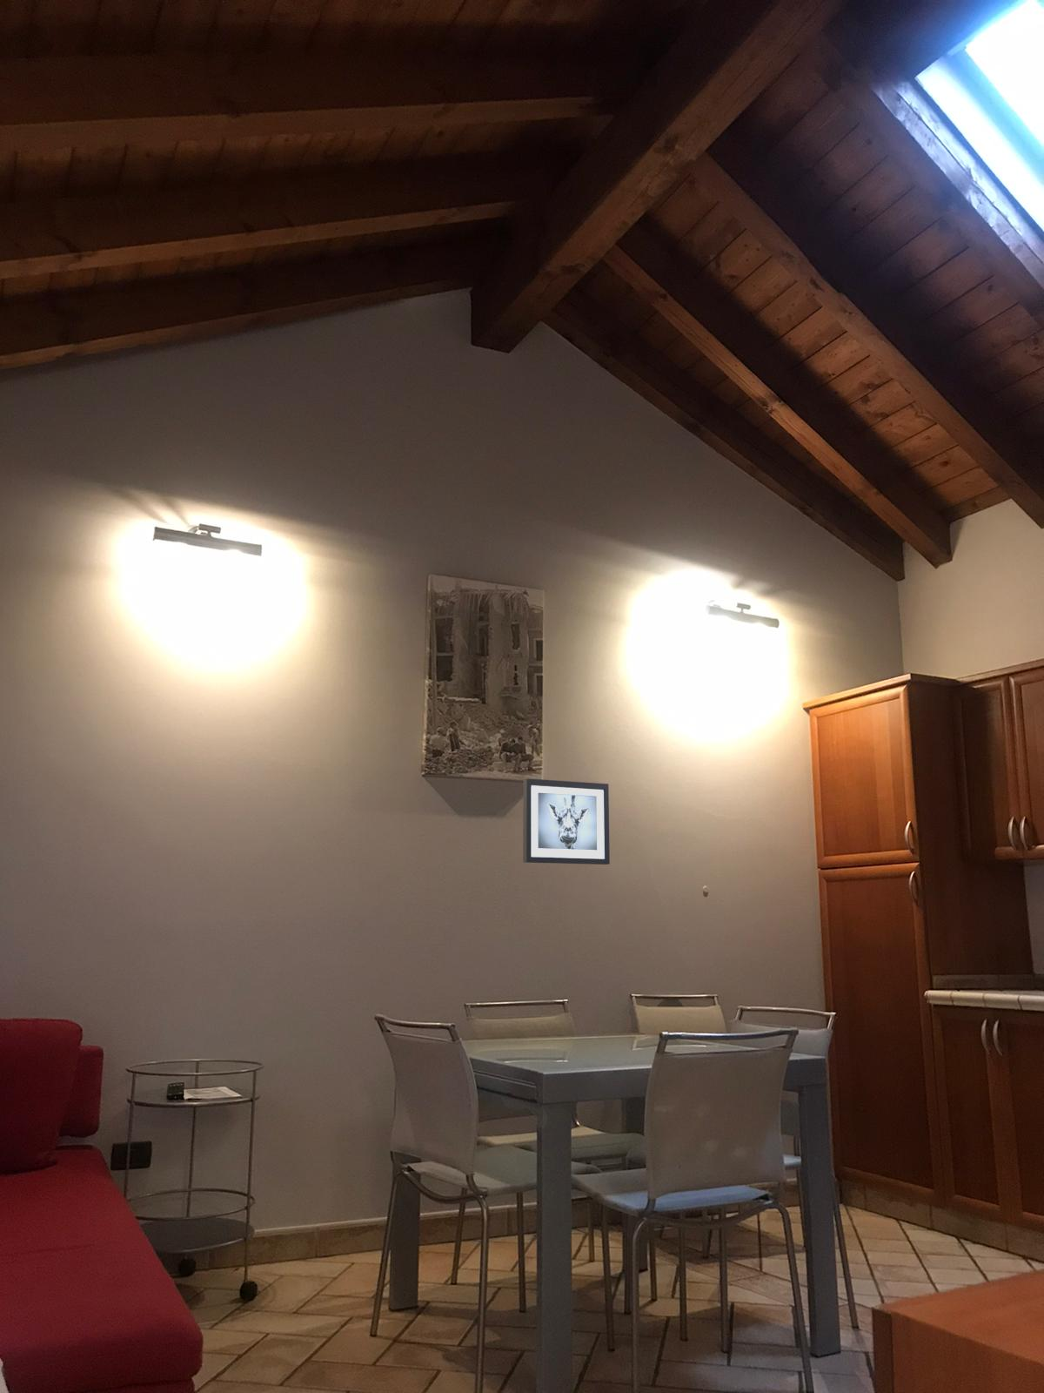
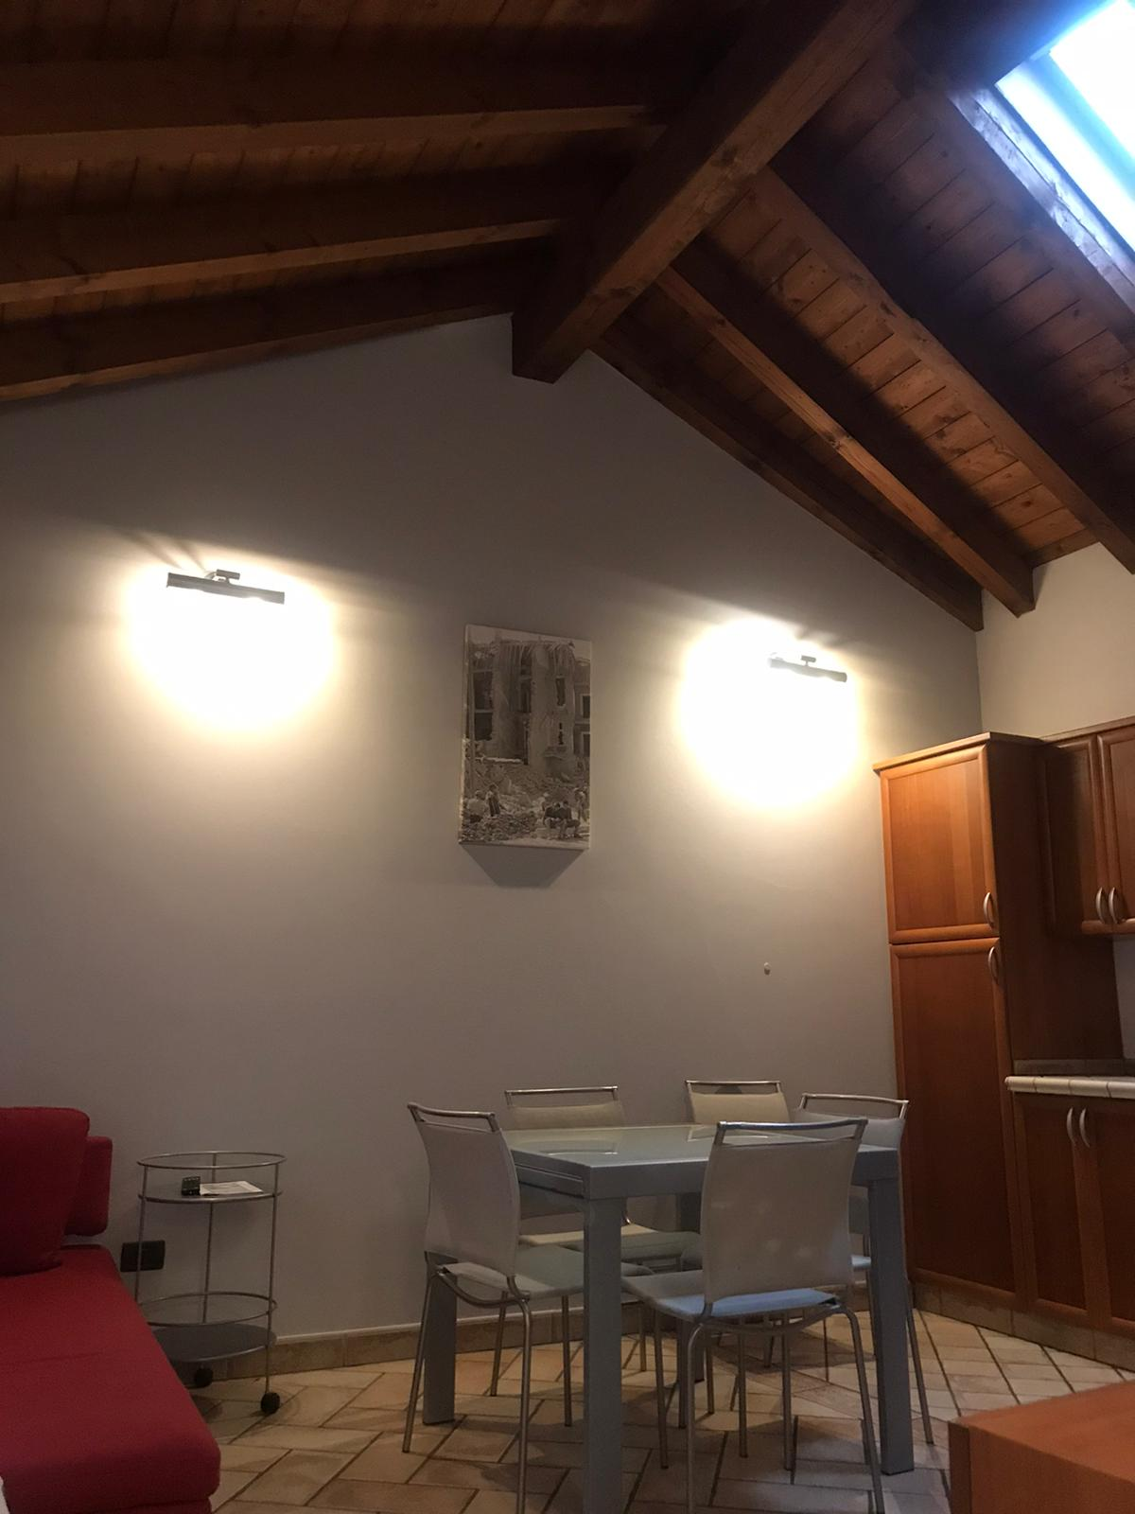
- wall art [522,778,611,865]
